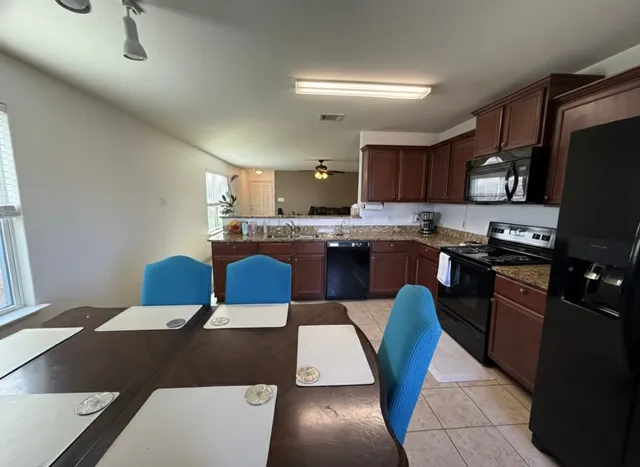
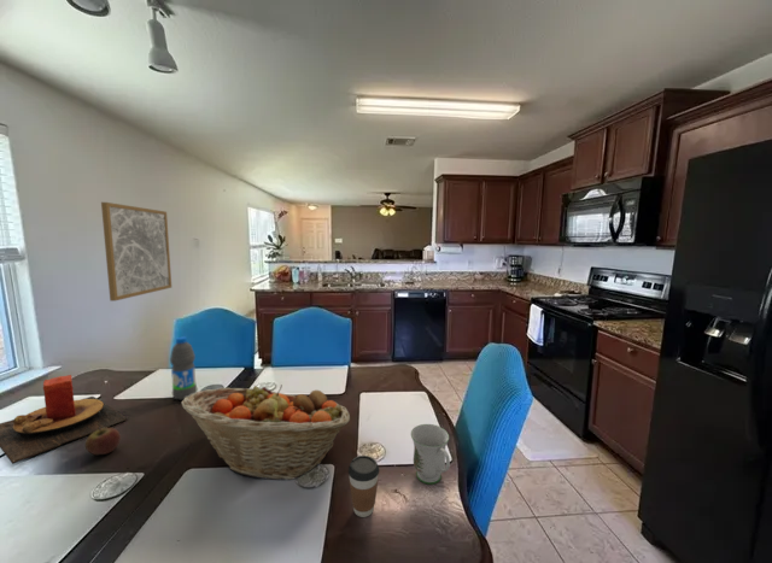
+ mug [410,423,451,486]
+ fruit basket [180,383,351,481]
+ candle [0,374,128,465]
+ wall art [100,201,172,303]
+ water bottle [169,335,198,400]
+ apple [84,427,122,456]
+ coffee cup [347,454,380,518]
